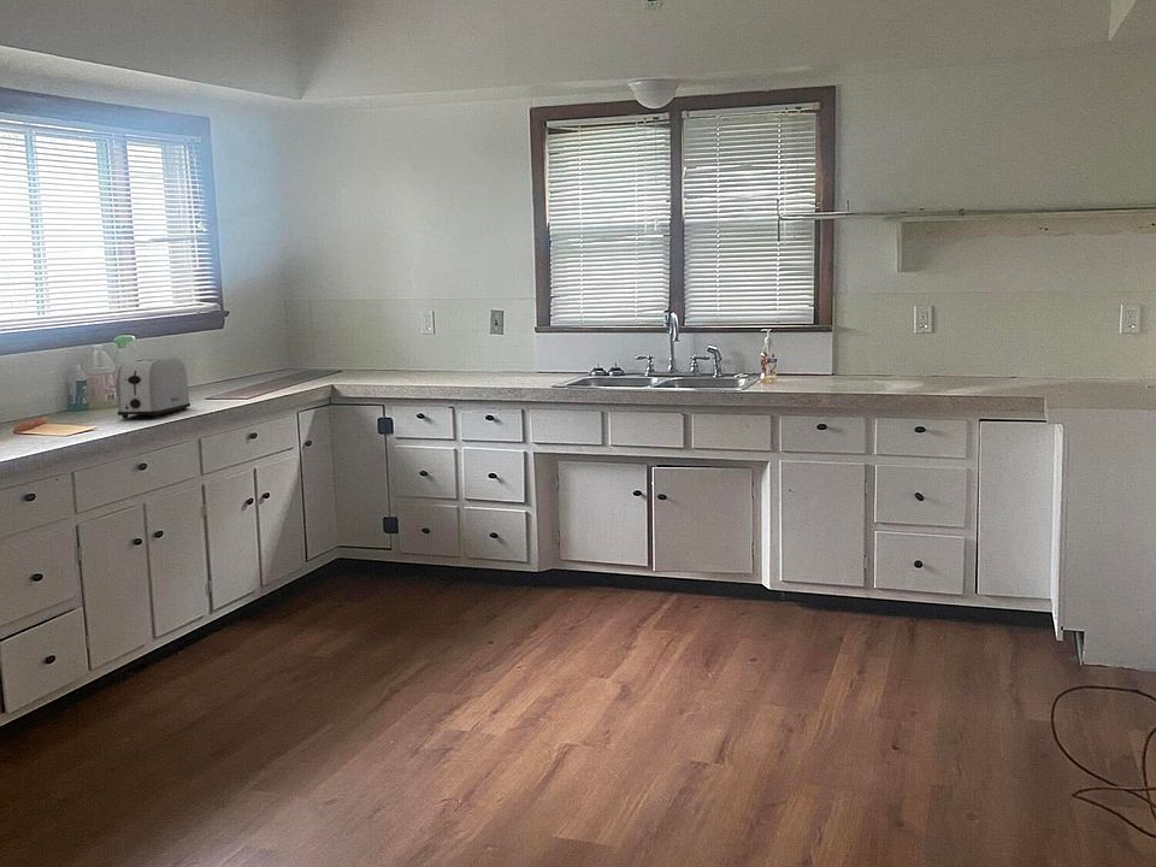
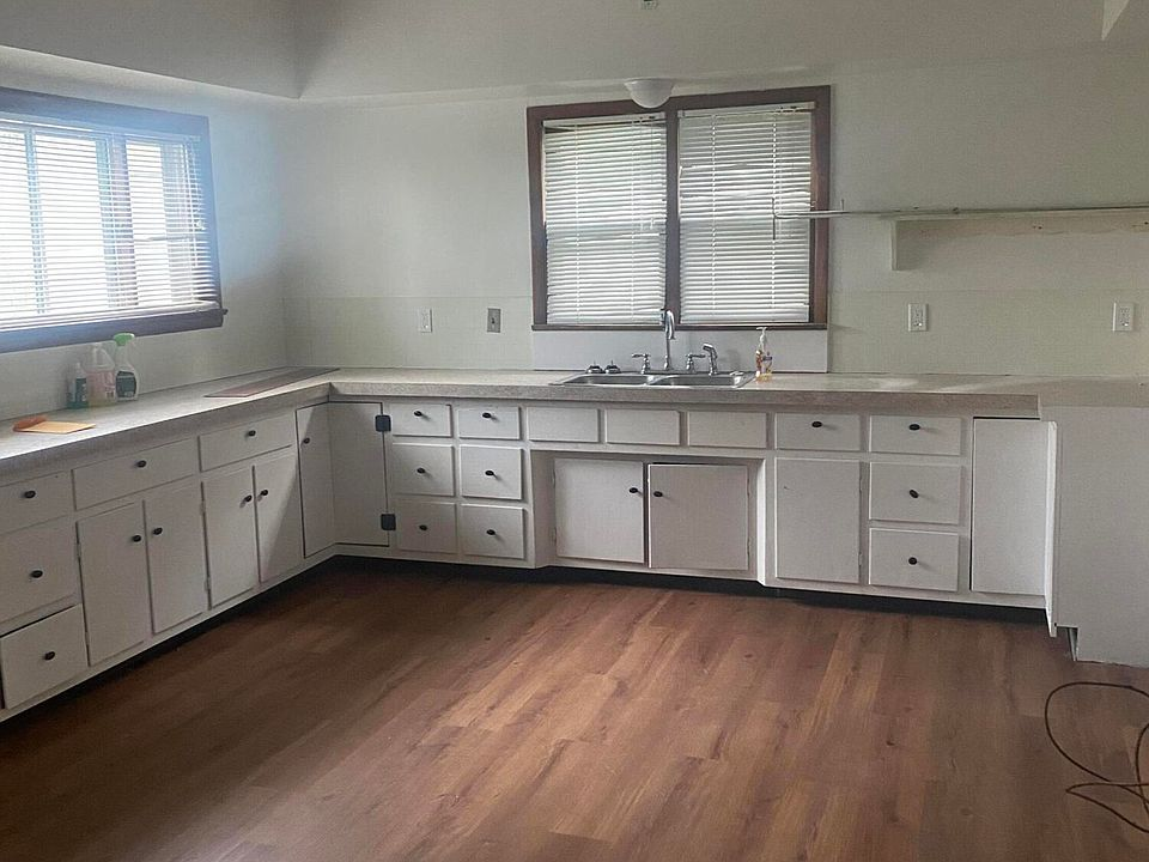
- toaster [116,356,191,419]
